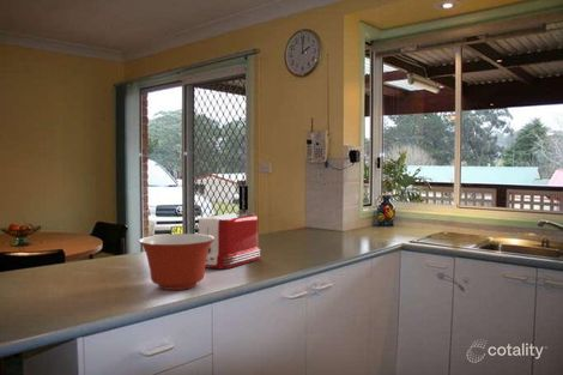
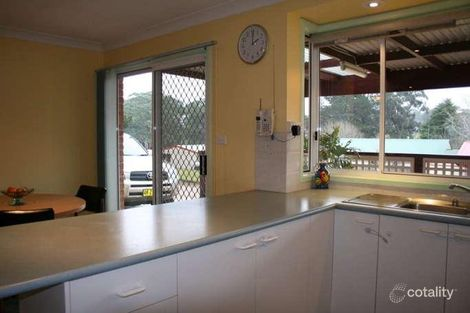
- toaster [198,212,262,270]
- mixing bowl [138,232,214,291]
